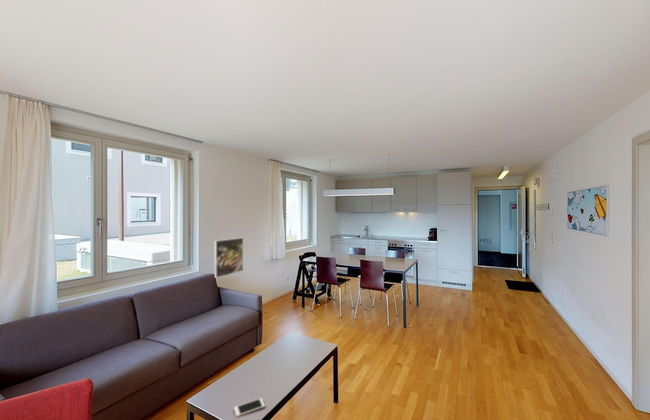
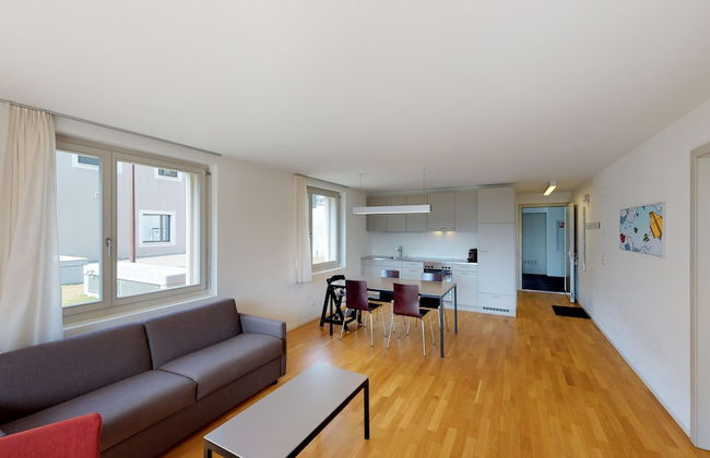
- cell phone [233,397,266,418]
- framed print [213,237,244,279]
